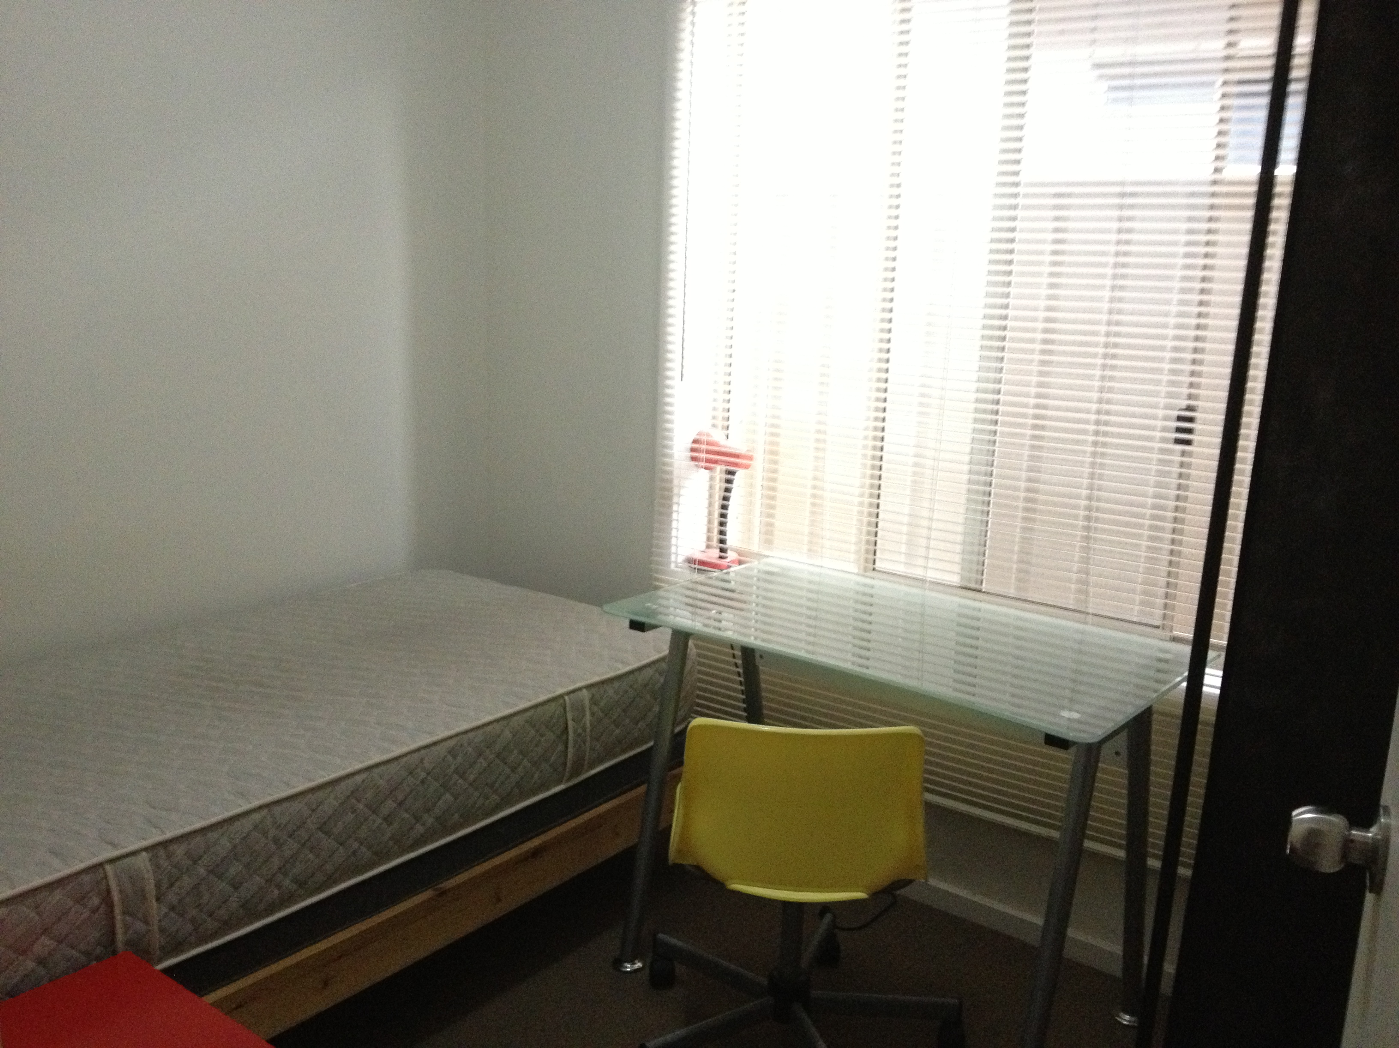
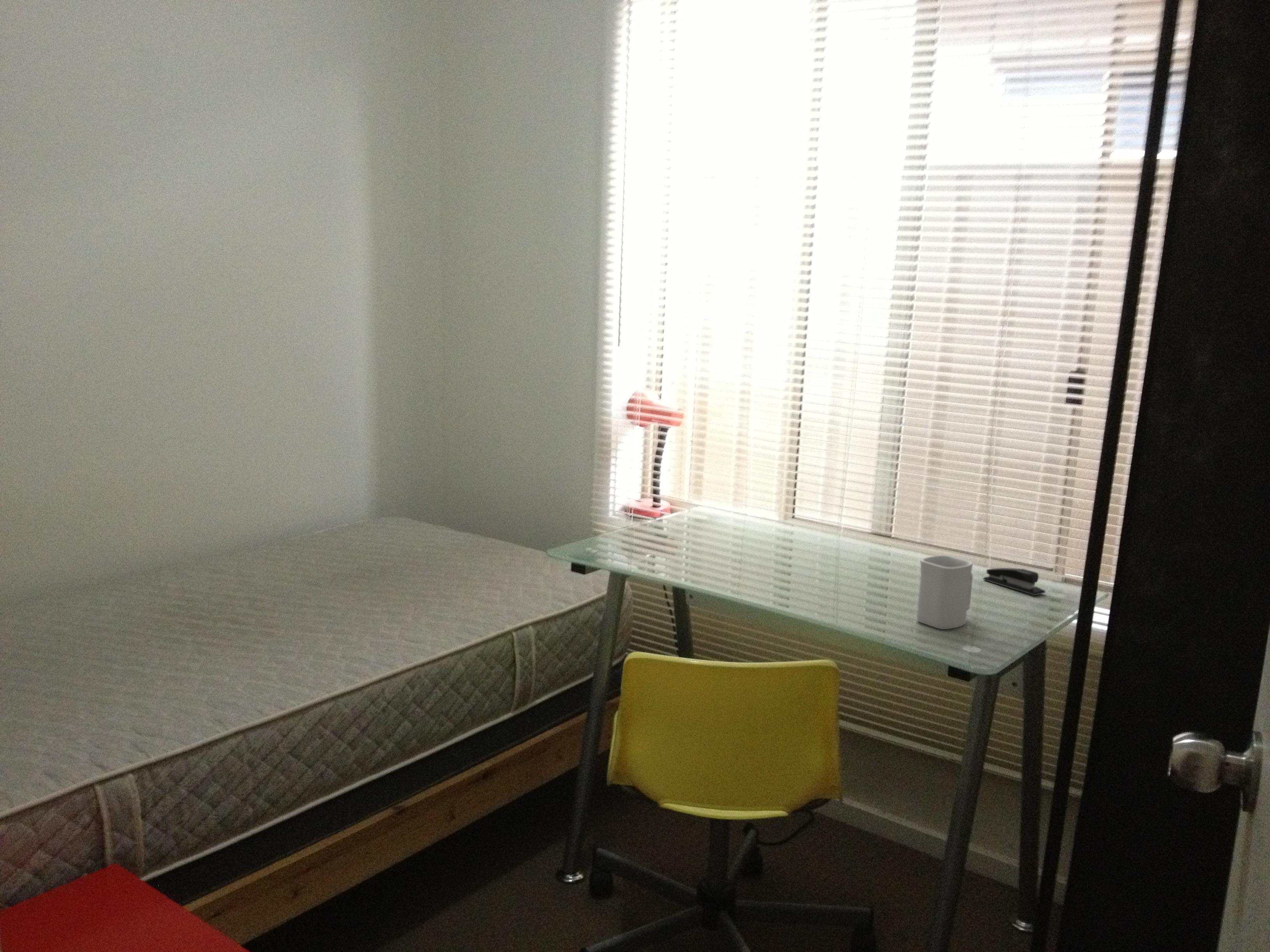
+ mug [917,555,974,630]
+ stapler [983,567,1046,596]
